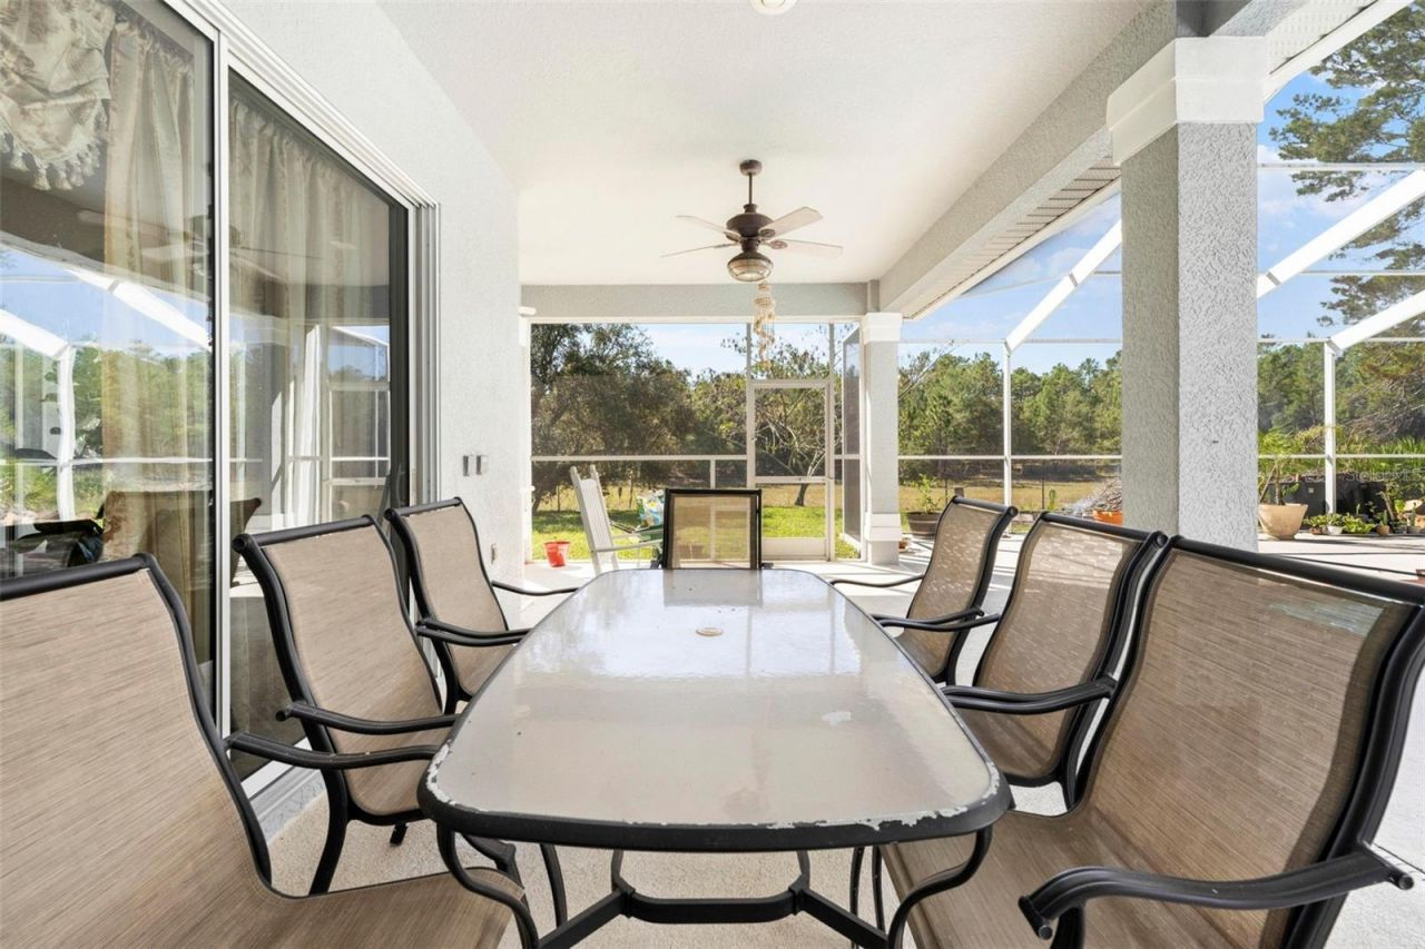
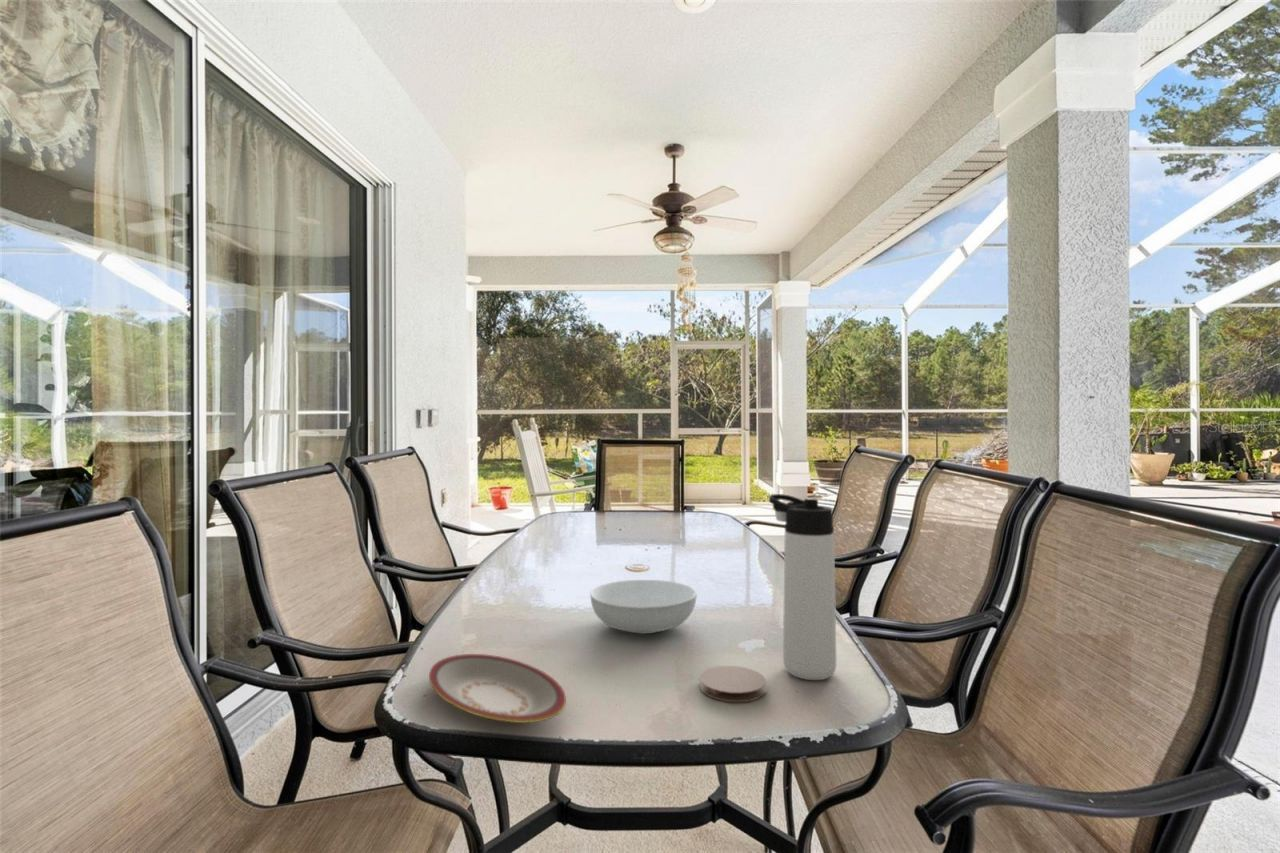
+ thermos bottle [768,493,837,681]
+ serving bowl [589,579,698,635]
+ coaster [699,665,767,703]
+ plate [428,653,567,724]
